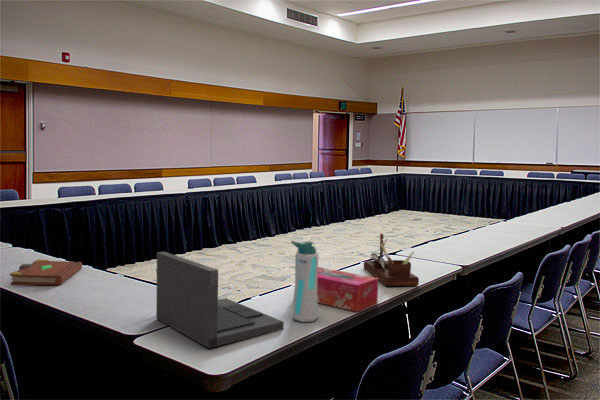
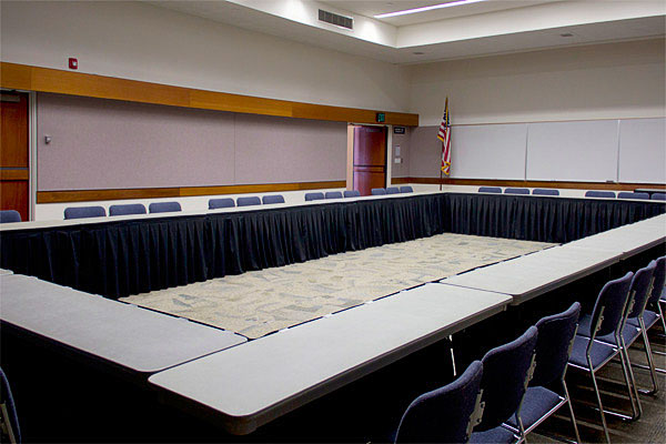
- tissue box [317,266,379,313]
- laptop [155,251,285,349]
- water bottle [290,240,319,323]
- desk organizer [363,232,420,287]
- book [9,258,83,286]
